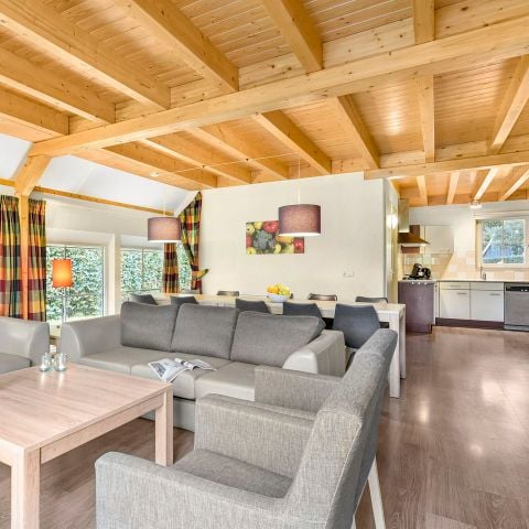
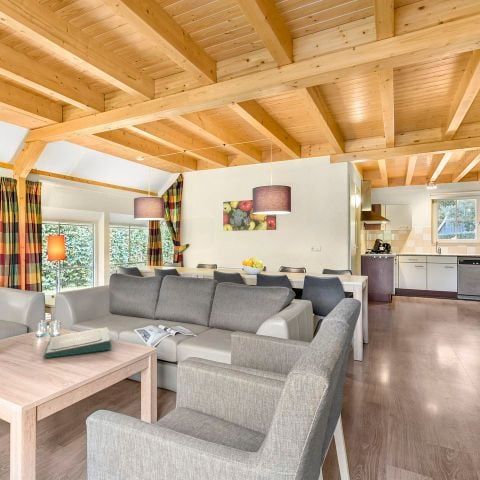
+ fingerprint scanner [43,326,112,359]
